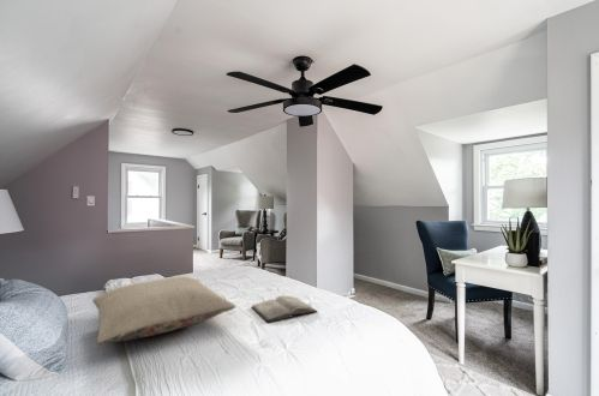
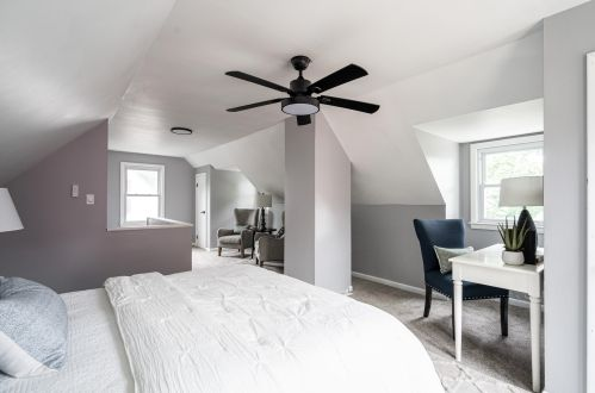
- pillow [91,275,236,346]
- diary [251,295,319,324]
